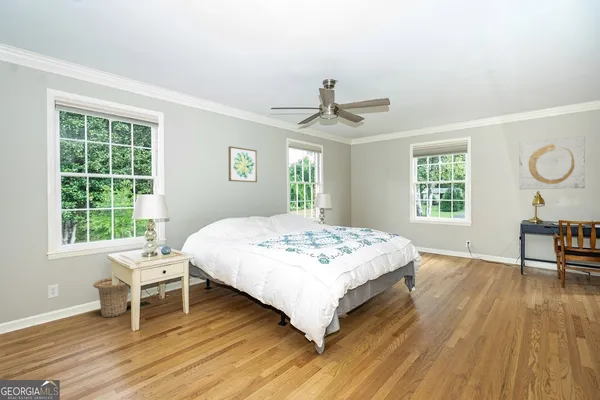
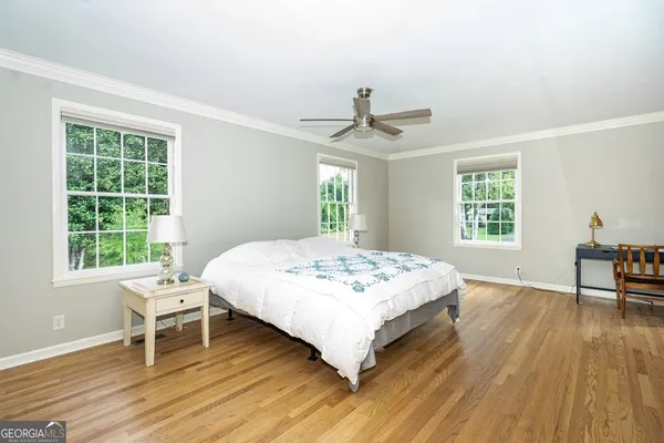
- wall art [228,145,258,183]
- wall art [519,135,586,190]
- basket [92,277,130,318]
